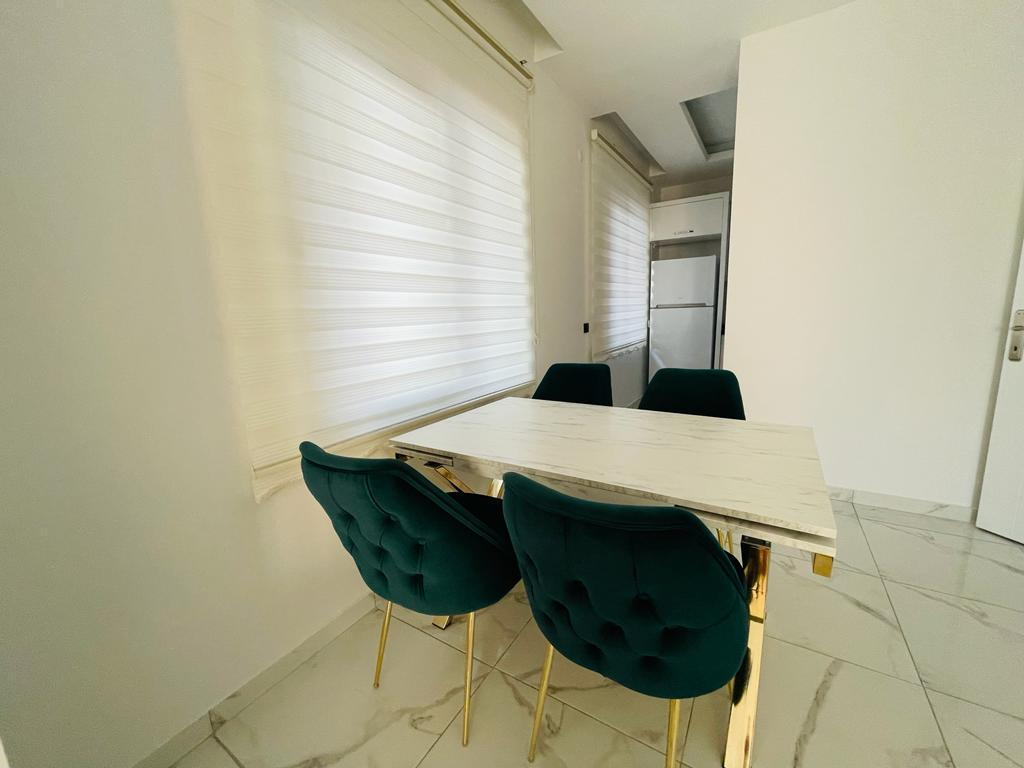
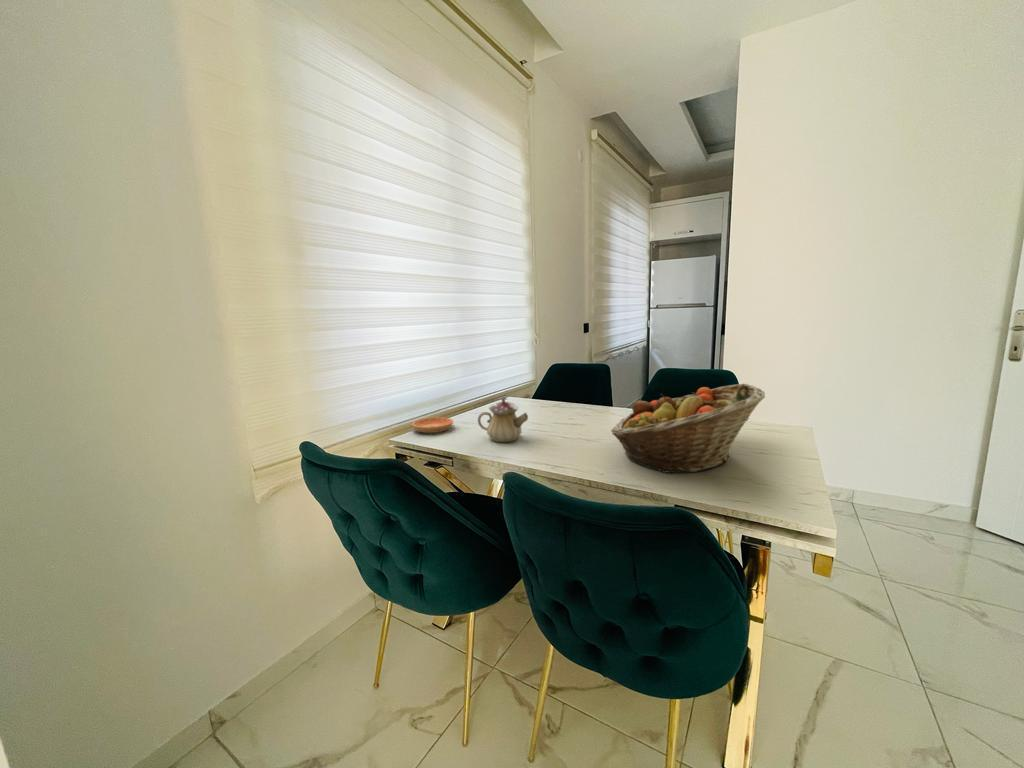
+ fruit basket [610,383,766,474]
+ saucer [411,416,454,434]
+ teapot [477,396,529,443]
